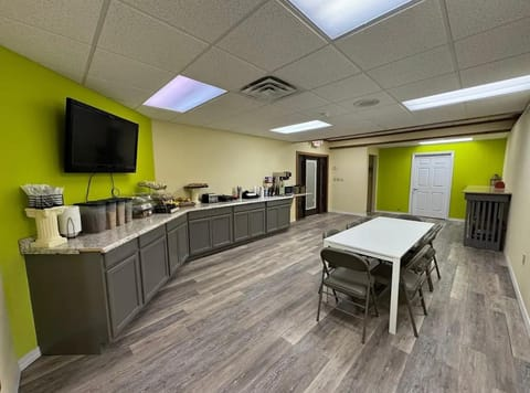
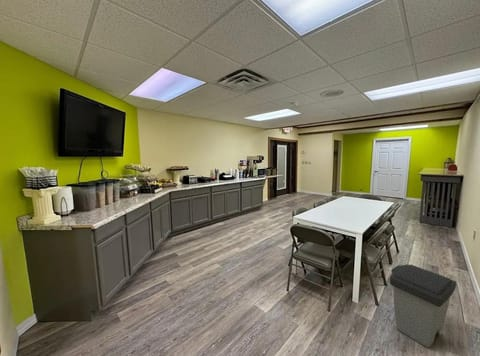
+ trash can [389,263,458,348]
